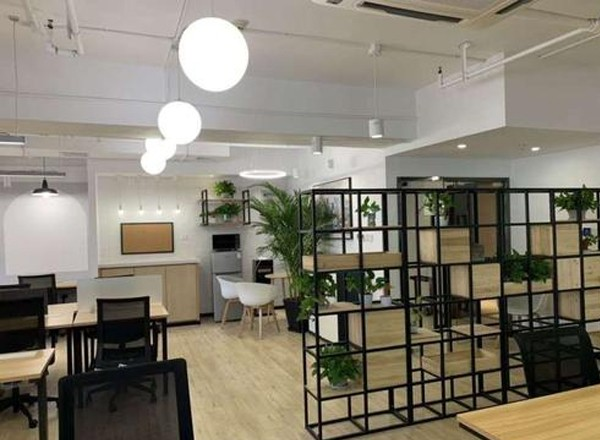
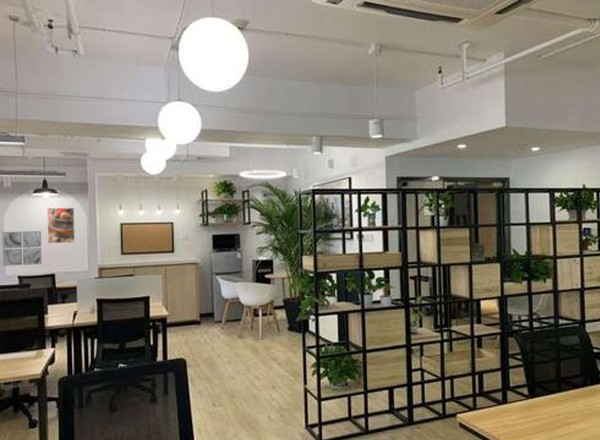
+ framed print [46,207,76,244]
+ wall art [2,230,43,267]
